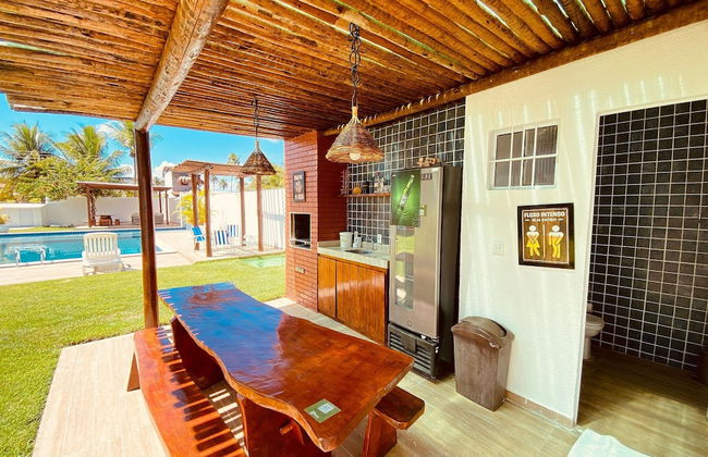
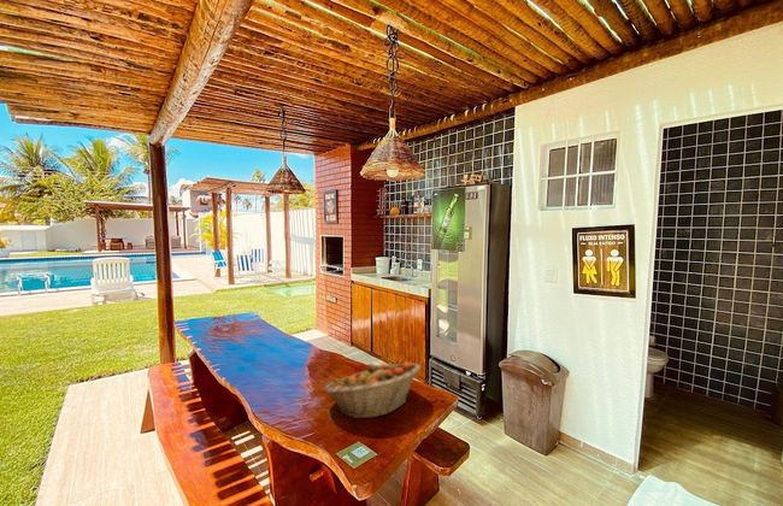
+ fruit basket [323,360,422,419]
